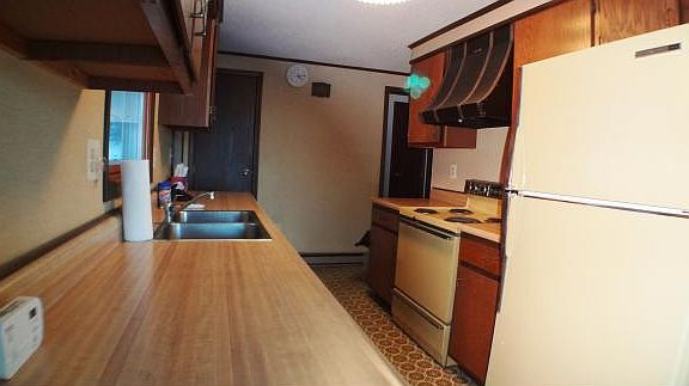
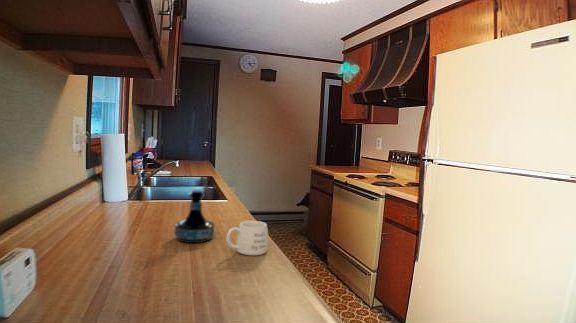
+ tequila bottle [174,189,216,244]
+ mug [225,220,269,256]
